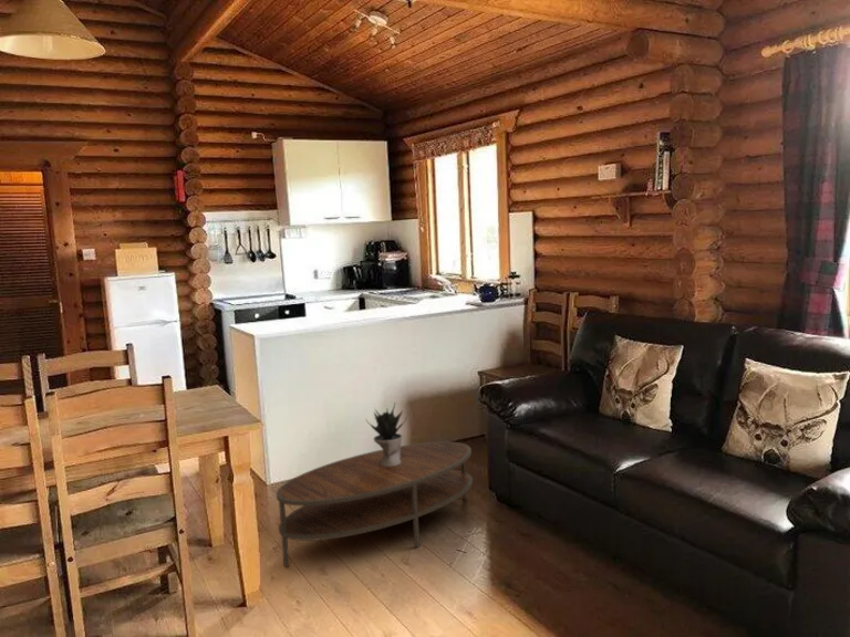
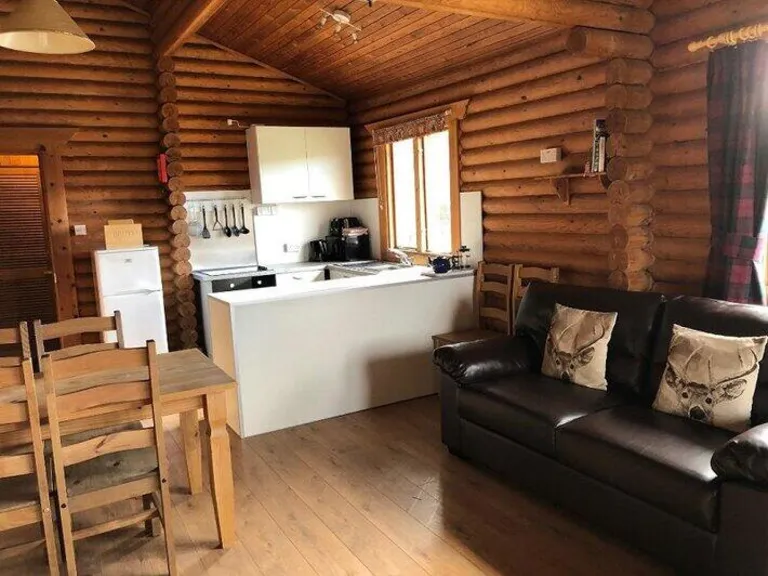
- coffee table [276,441,474,568]
- potted plant [365,401,407,467]
